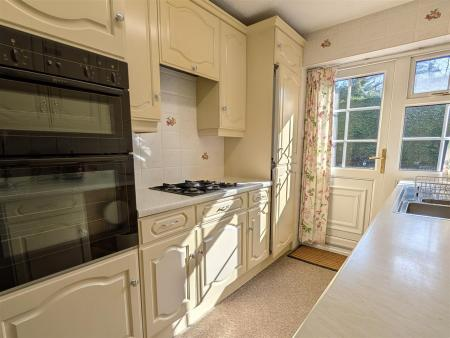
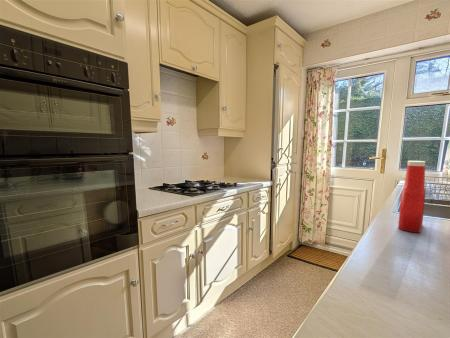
+ soap bottle [397,160,427,233]
